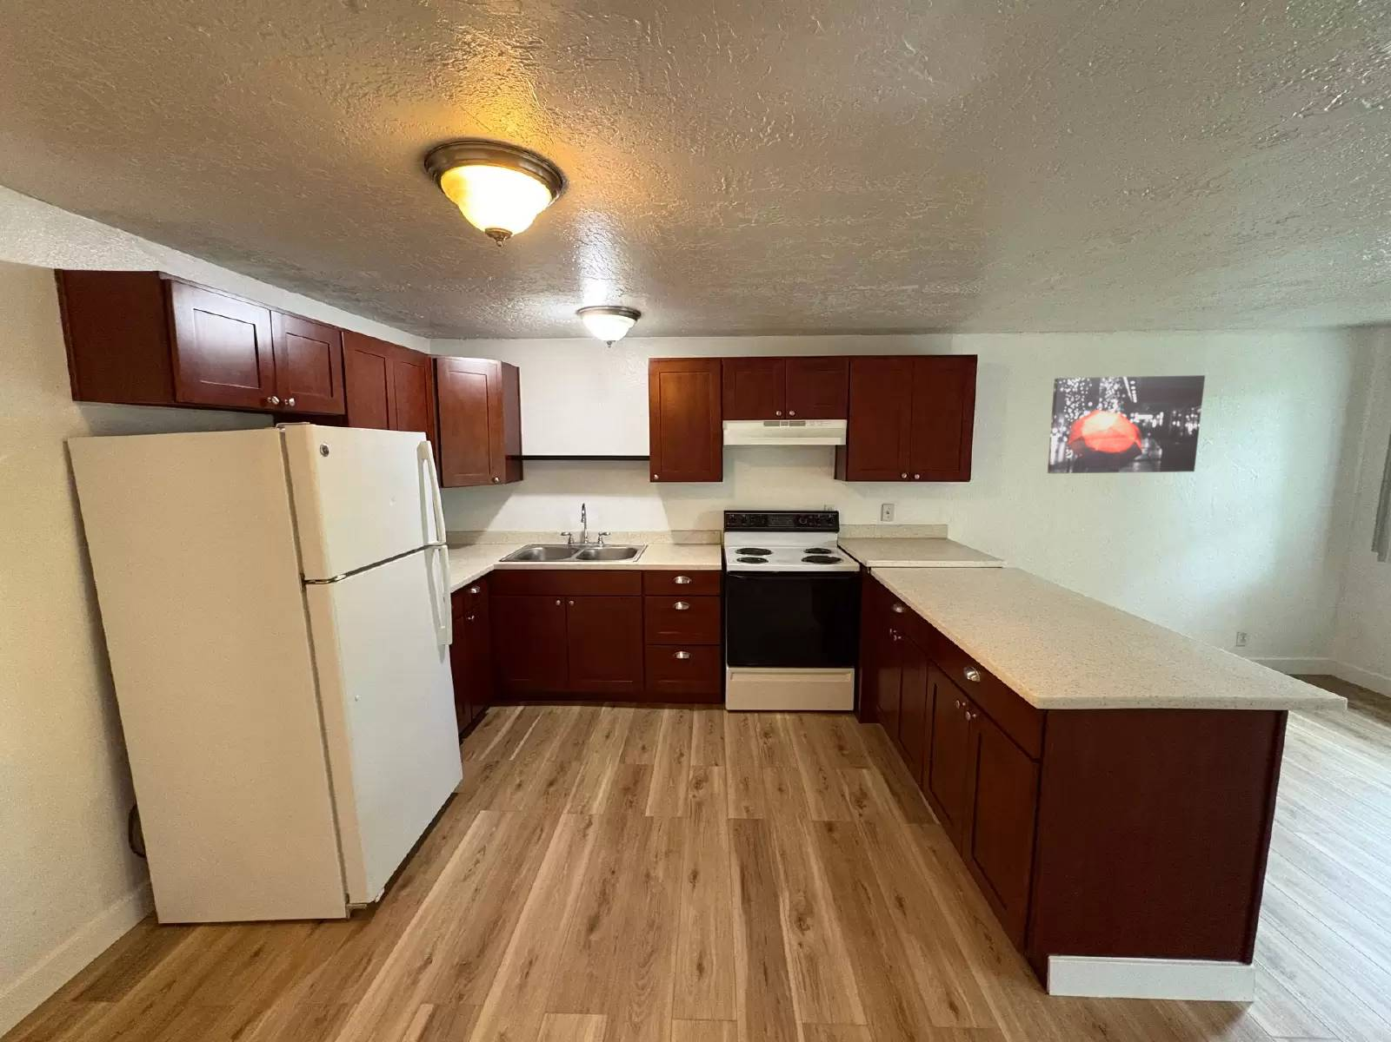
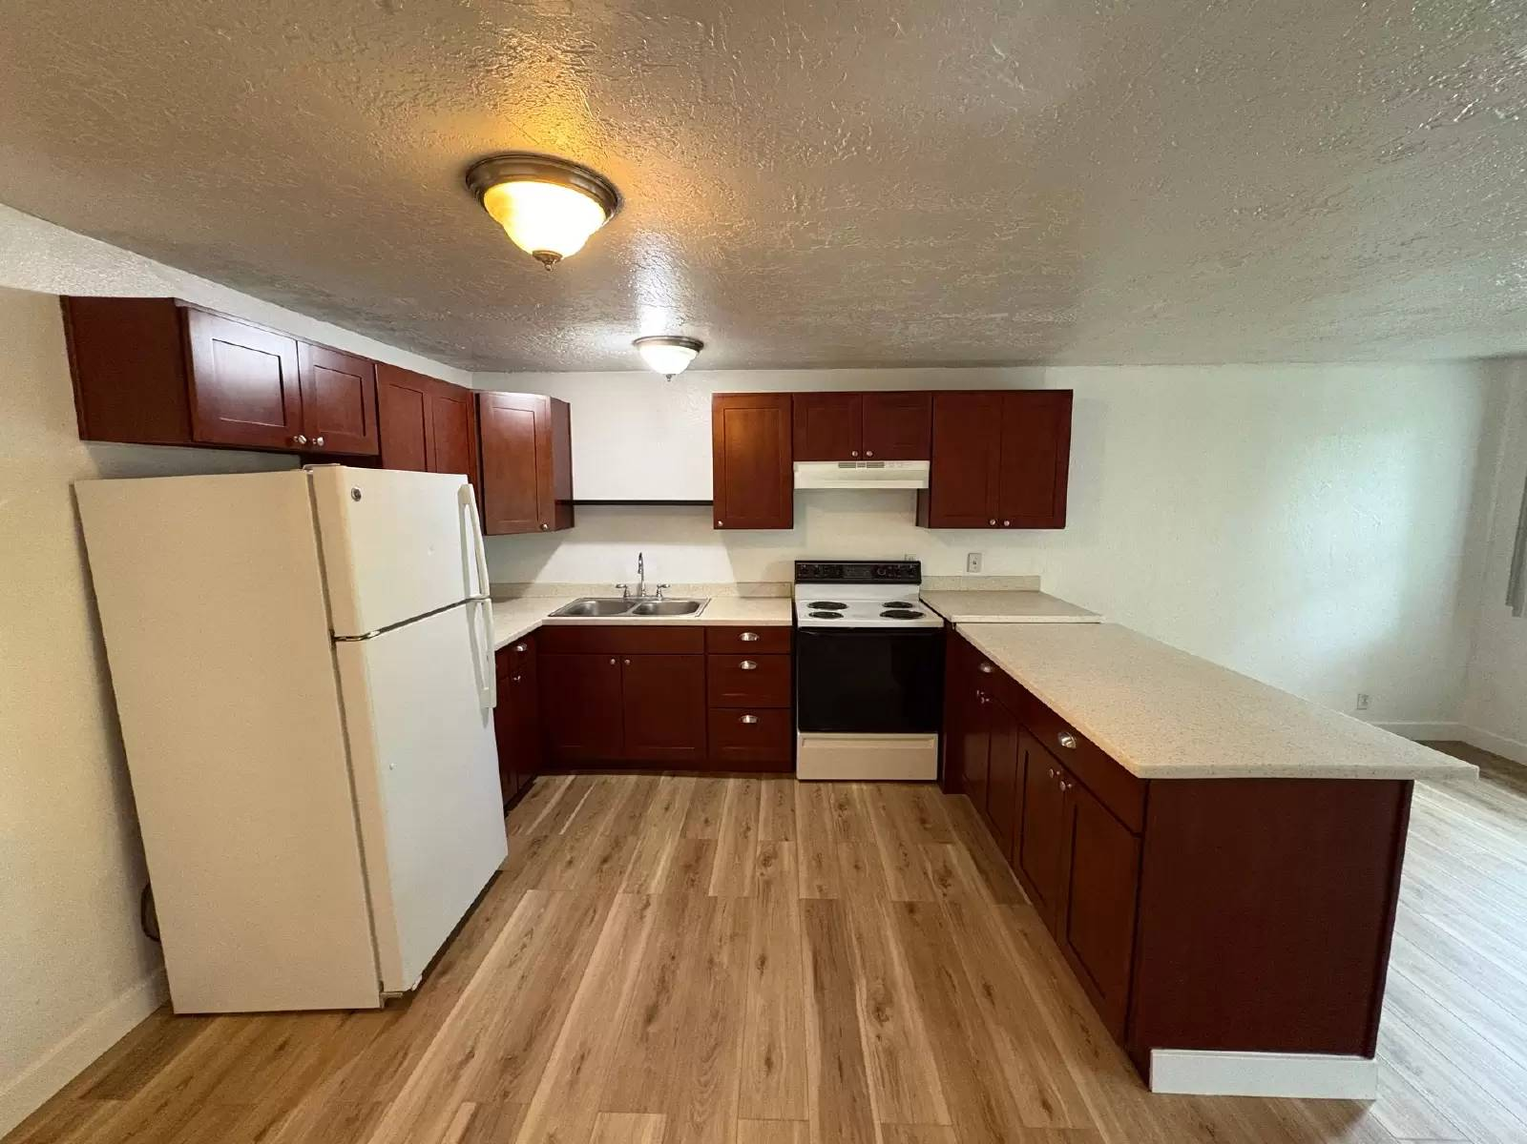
- wall art [1047,374,1206,474]
